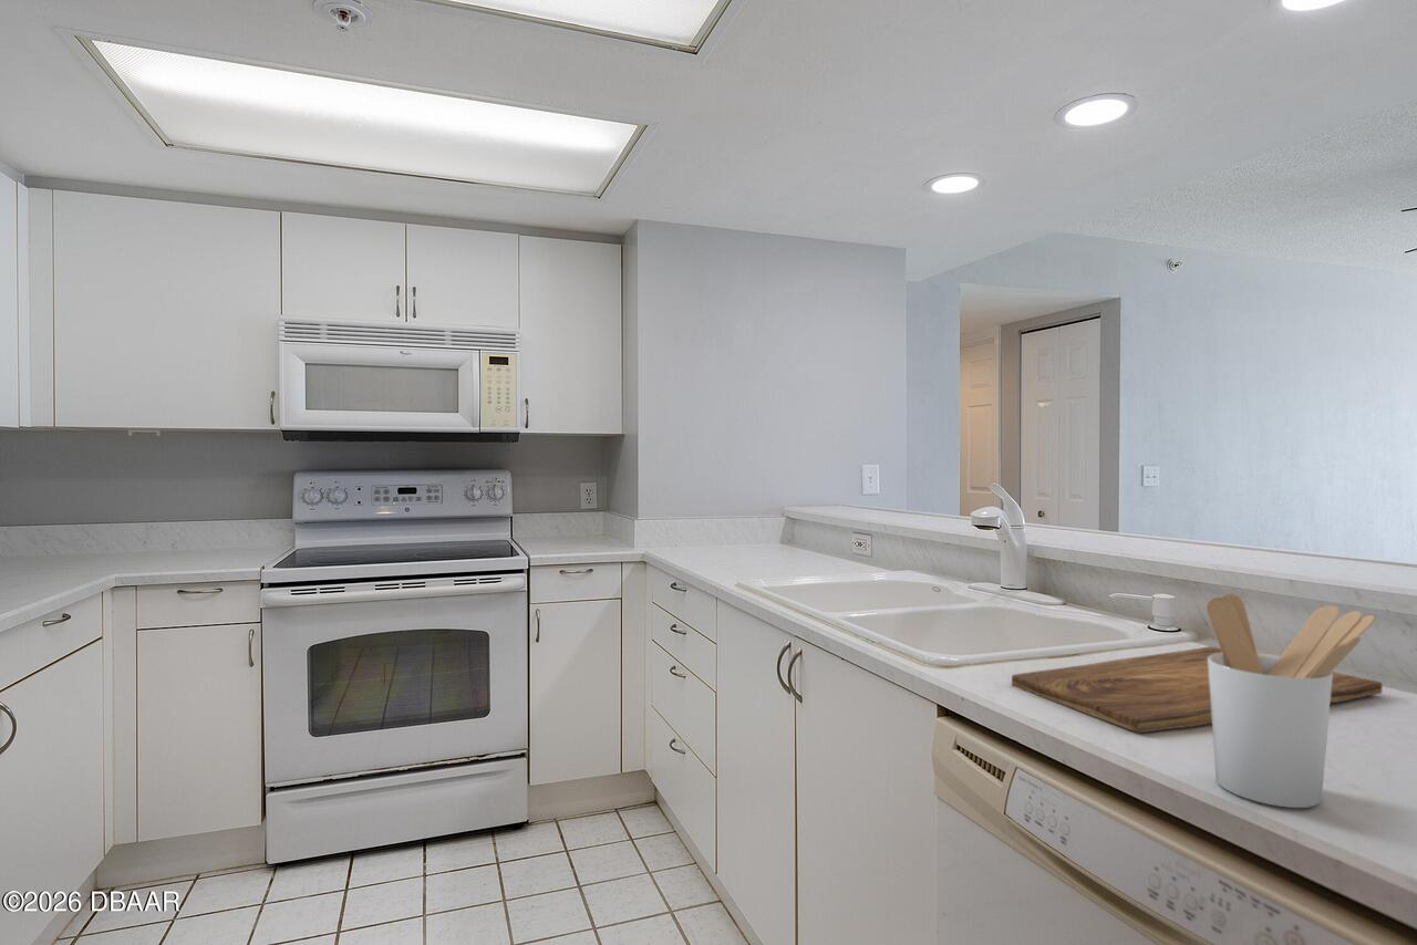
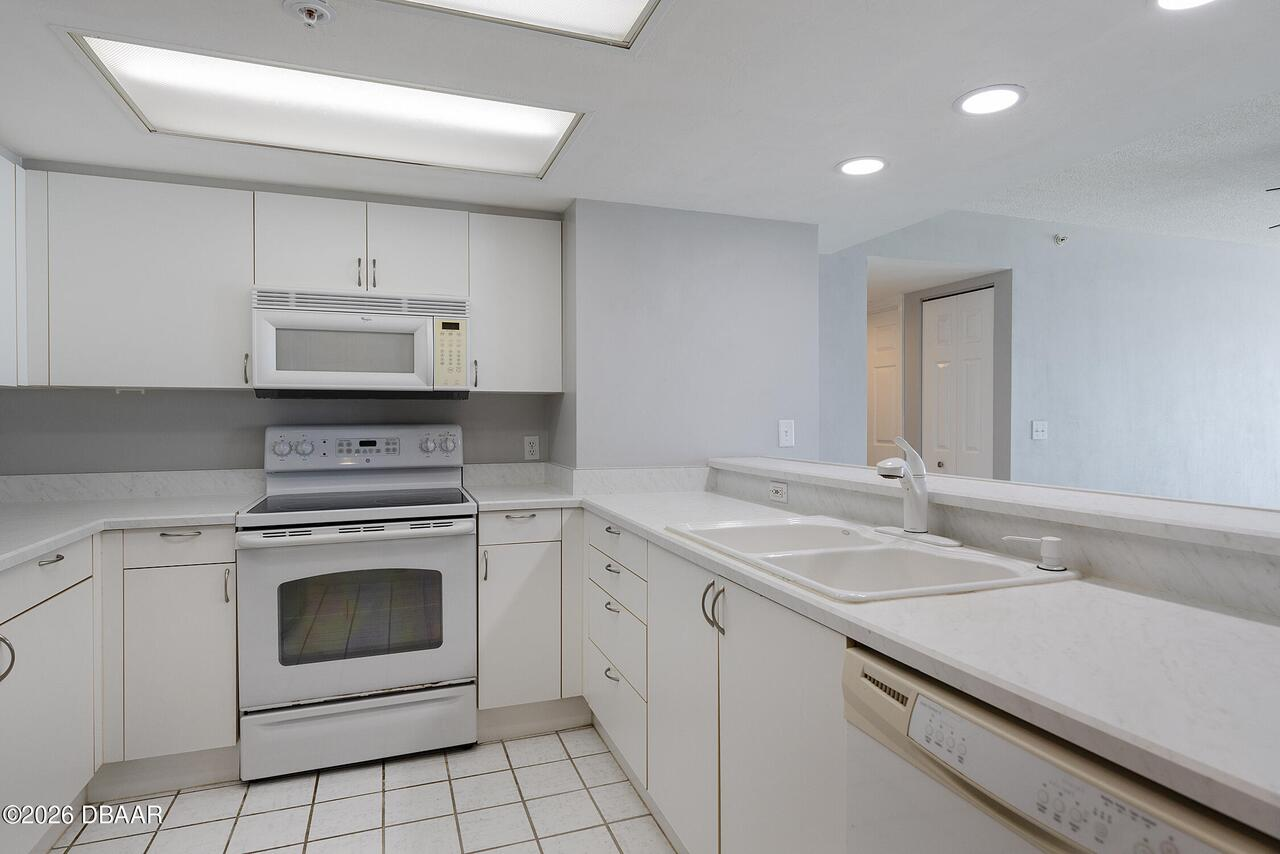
- utensil holder [1206,593,1376,809]
- cutting board [1011,645,1383,734]
